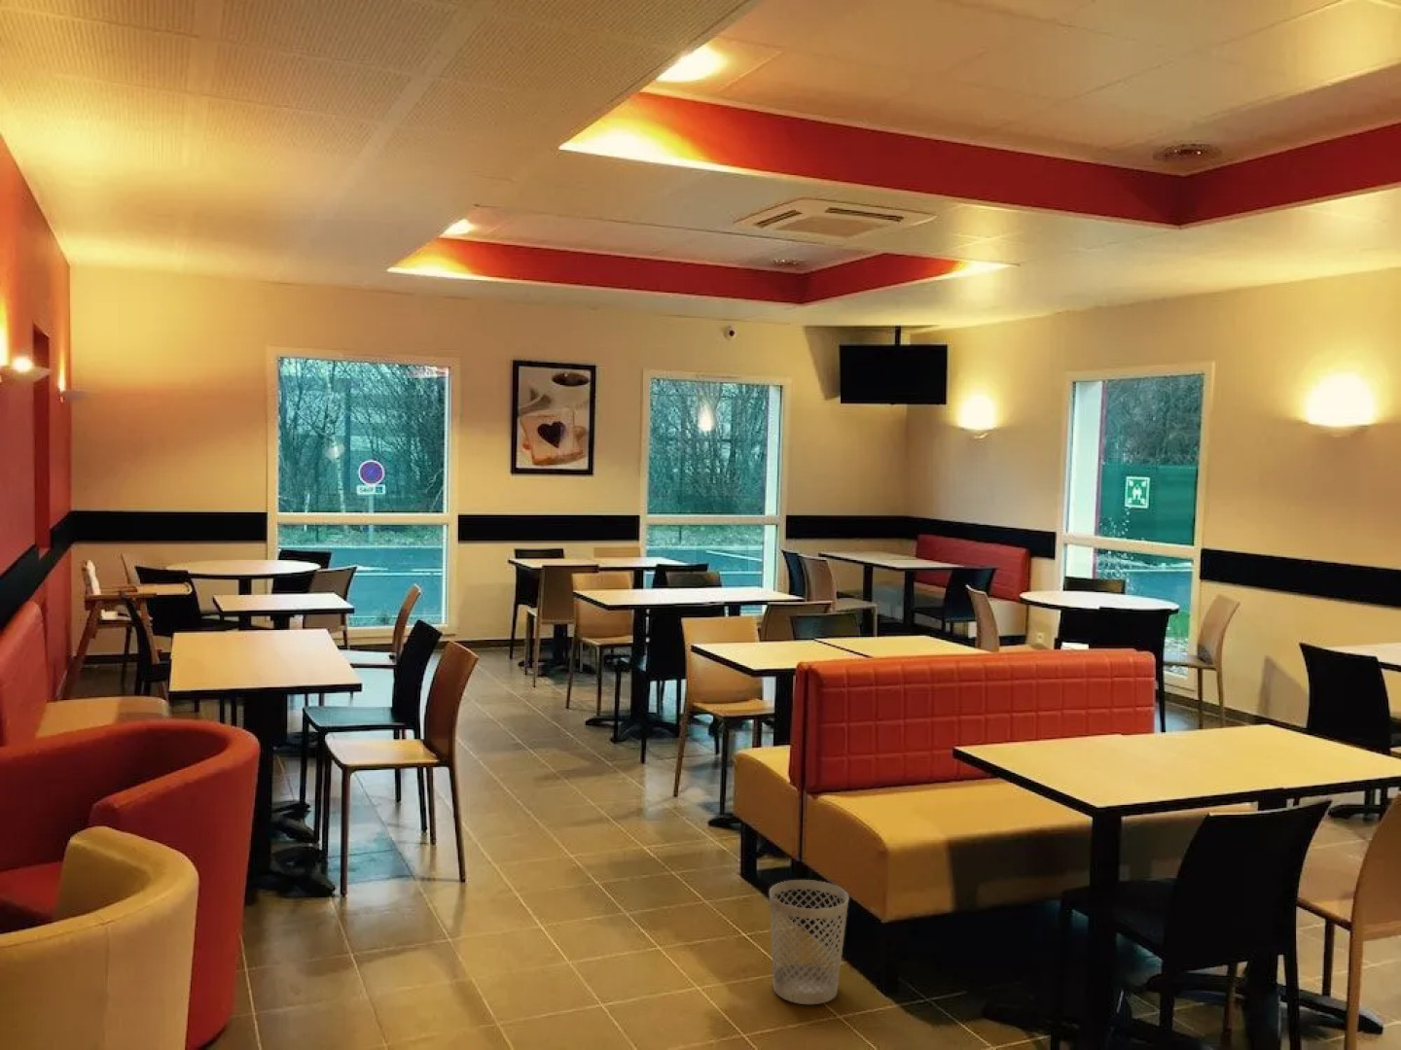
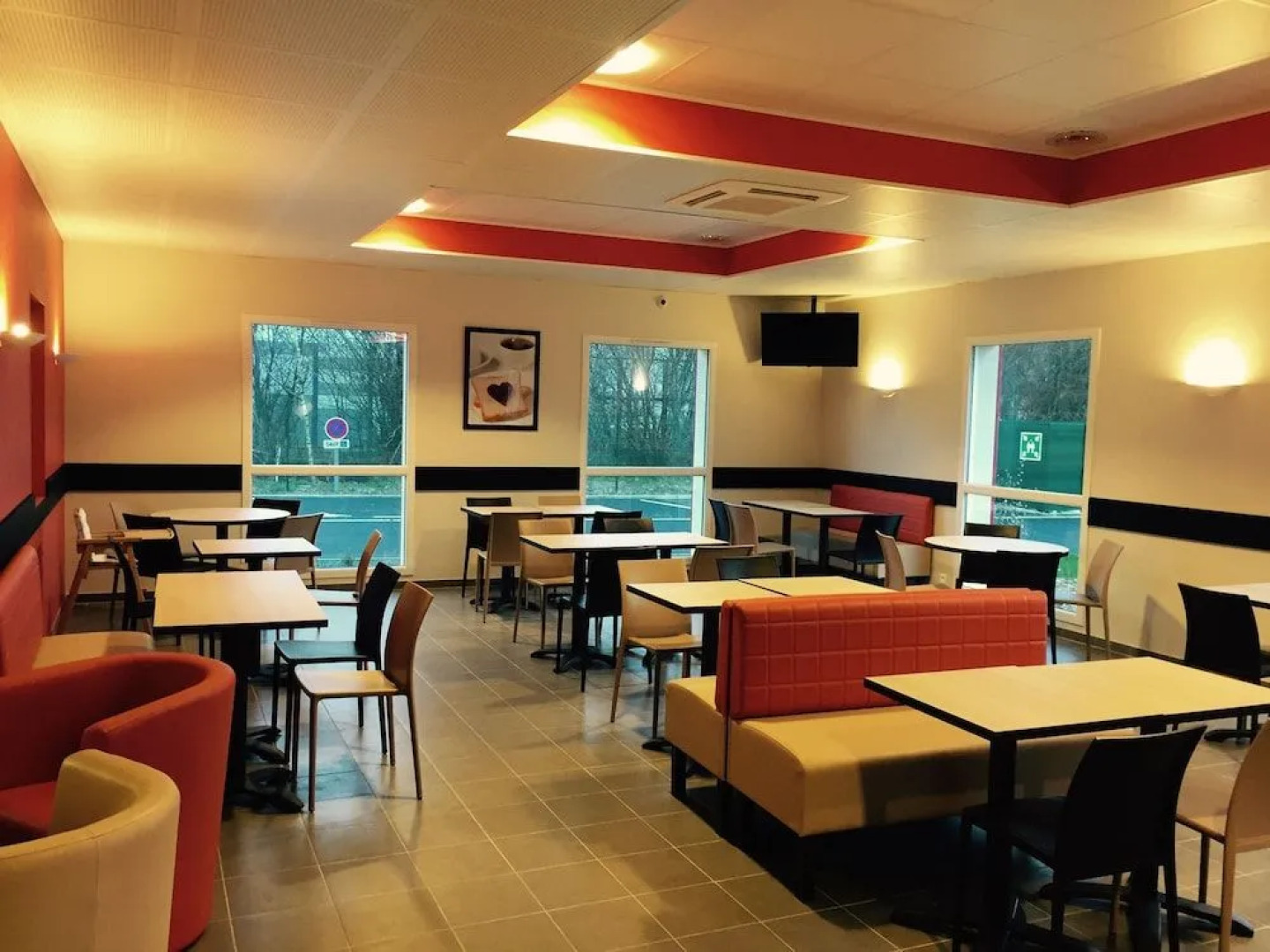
- wastebasket [769,879,849,1005]
